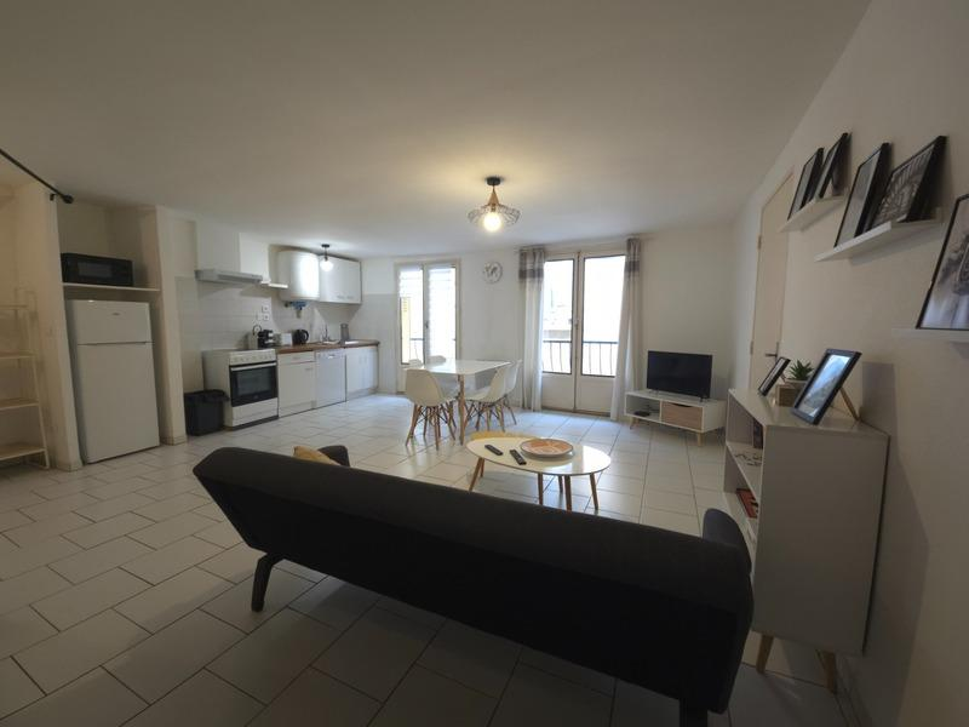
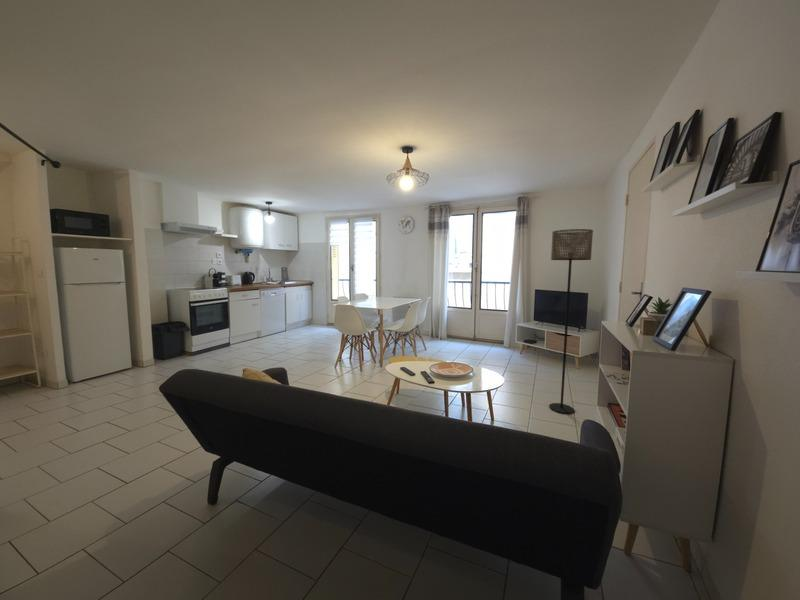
+ floor lamp [548,228,594,414]
